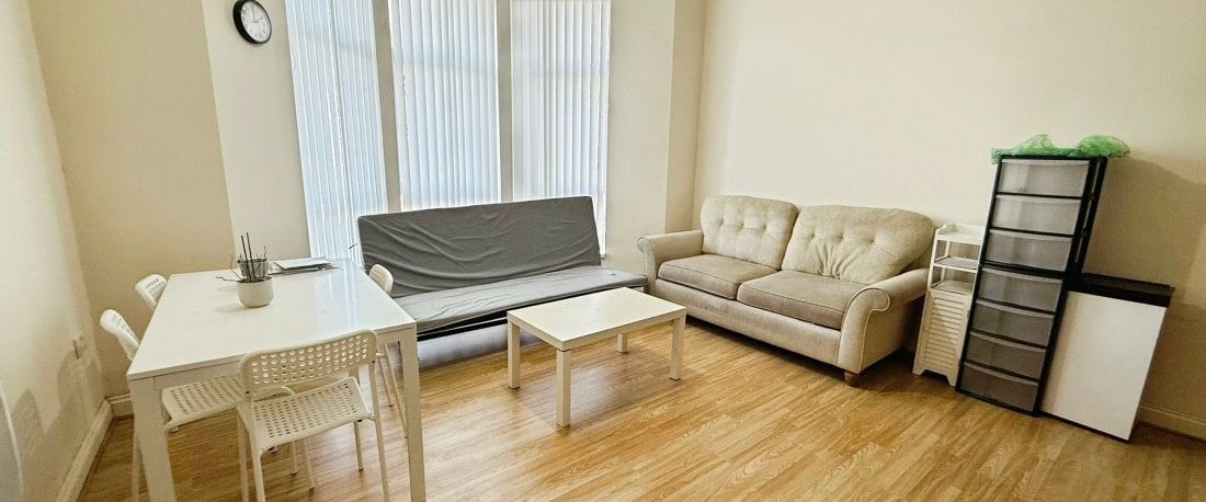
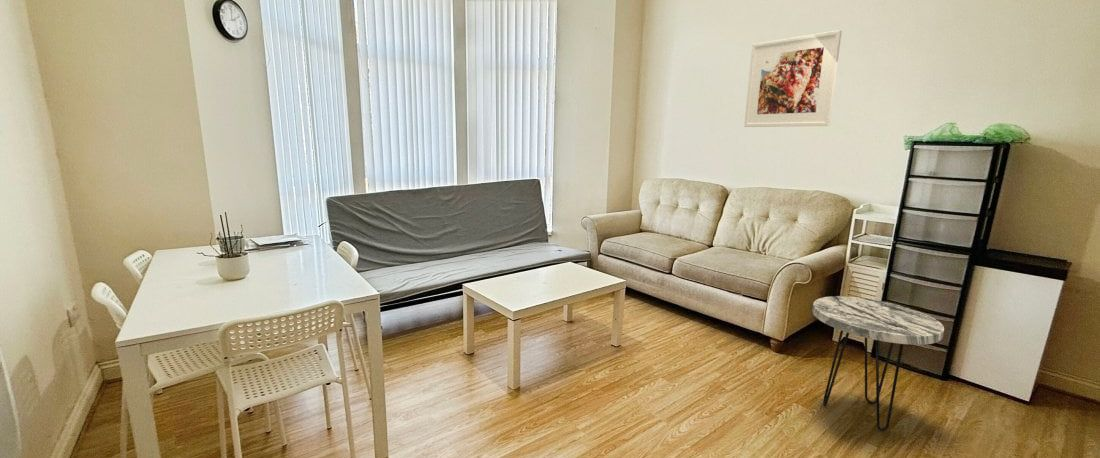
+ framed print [743,29,843,128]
+ side table [811,295,945,432]
